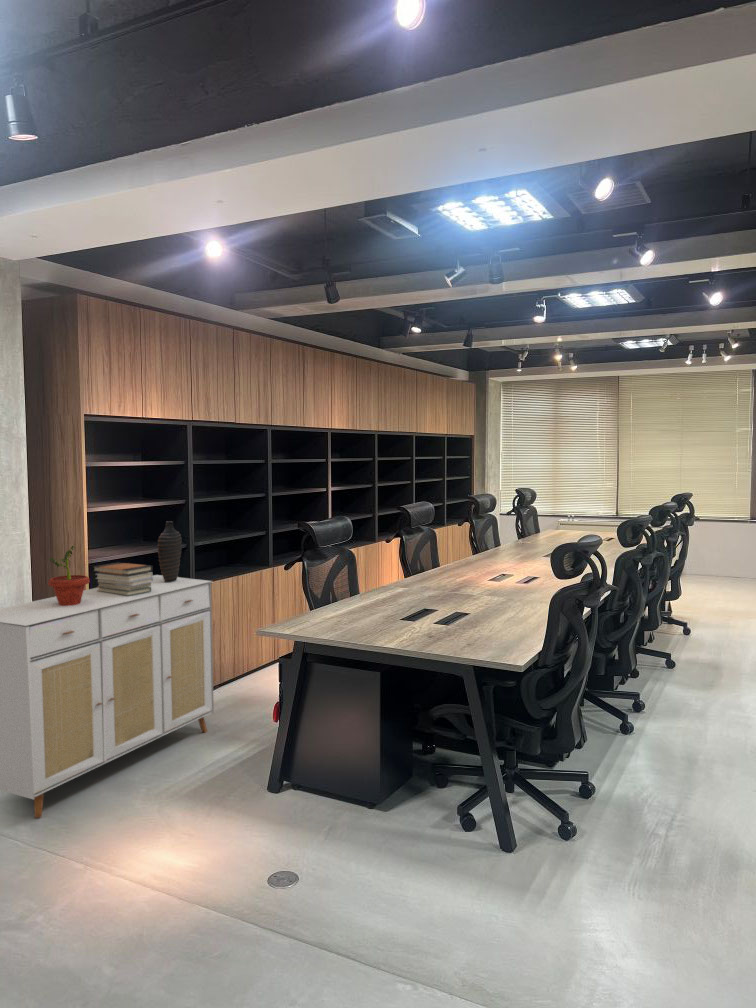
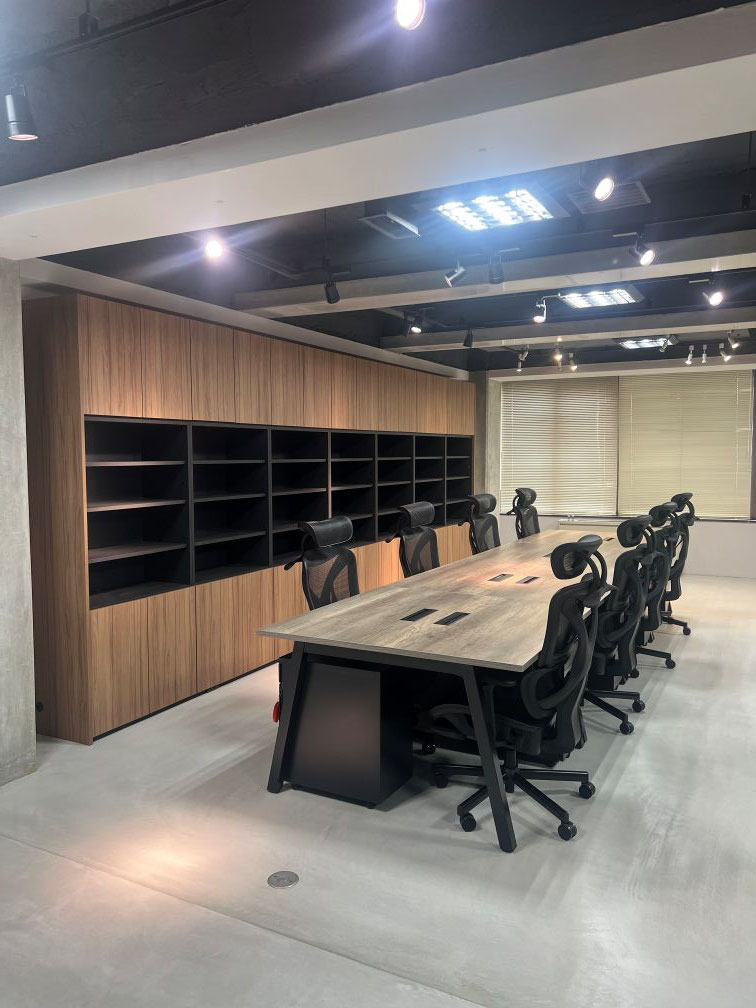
- book stack [91,561,154,596]
- decorative vase [157,520,183,582]
- sideboard [0,574,215,819]
- potted plant [47,545,91,606]
